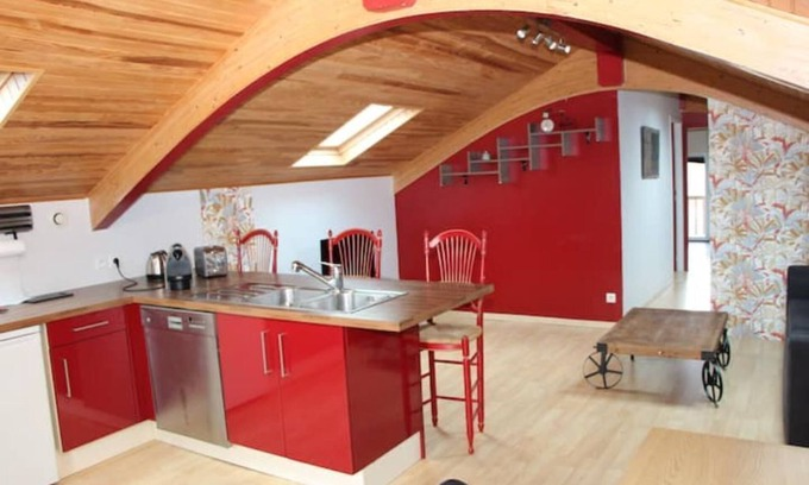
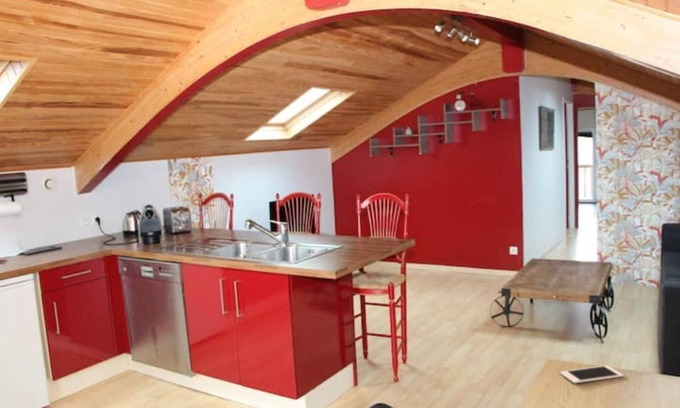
+ cell phone [559,364,624,384]
